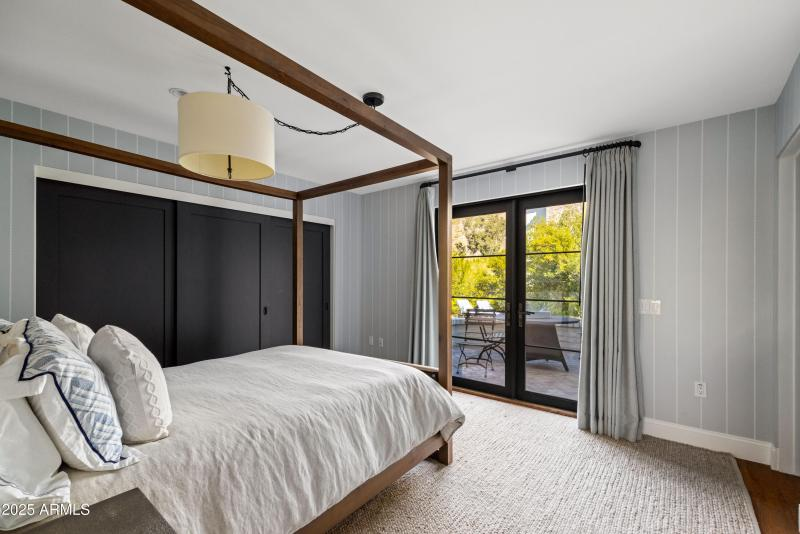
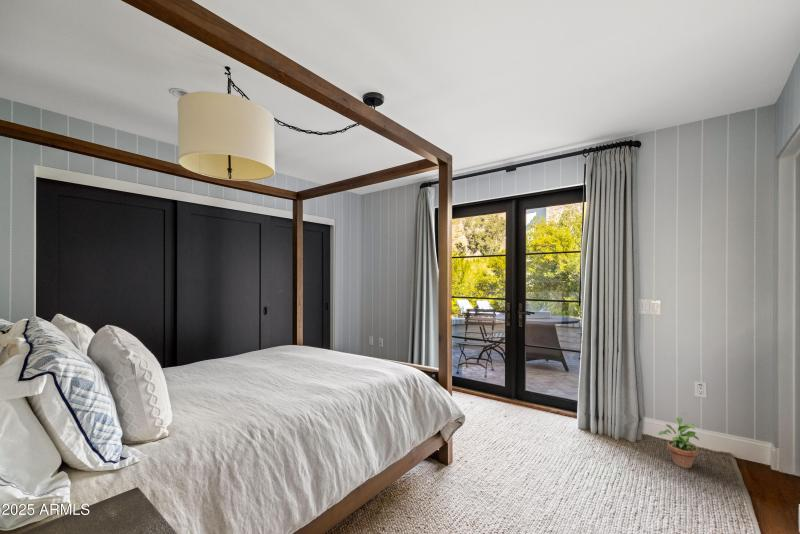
+ potted plant [657,416,700,469]
